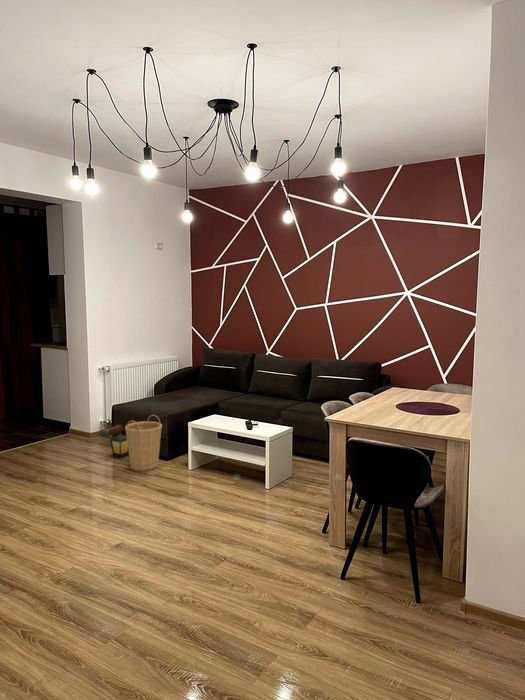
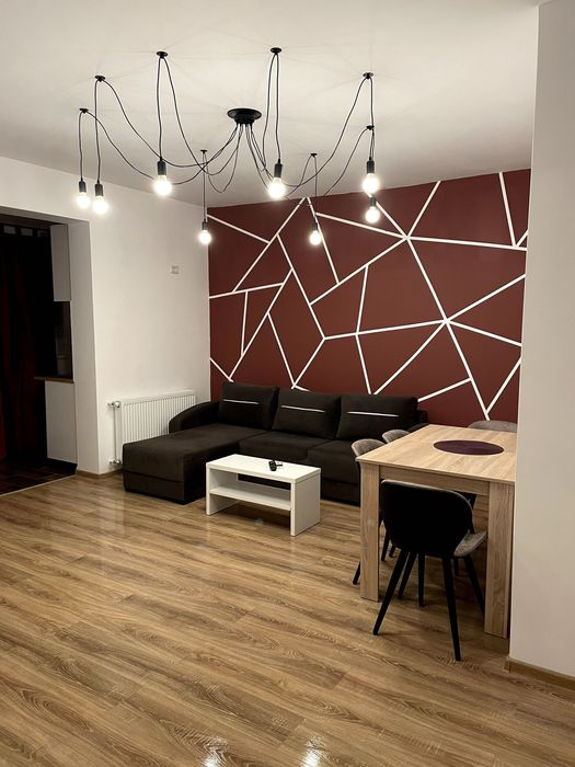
- lantern [101,424,129,458]
- basket [124,414,163,472]
